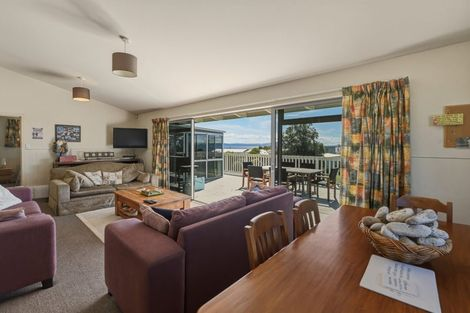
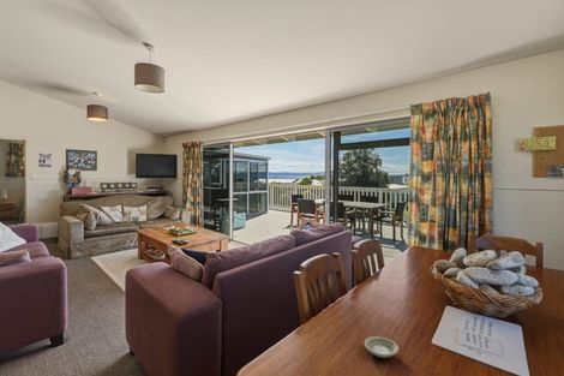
+ saucer [364,335,400,359]
